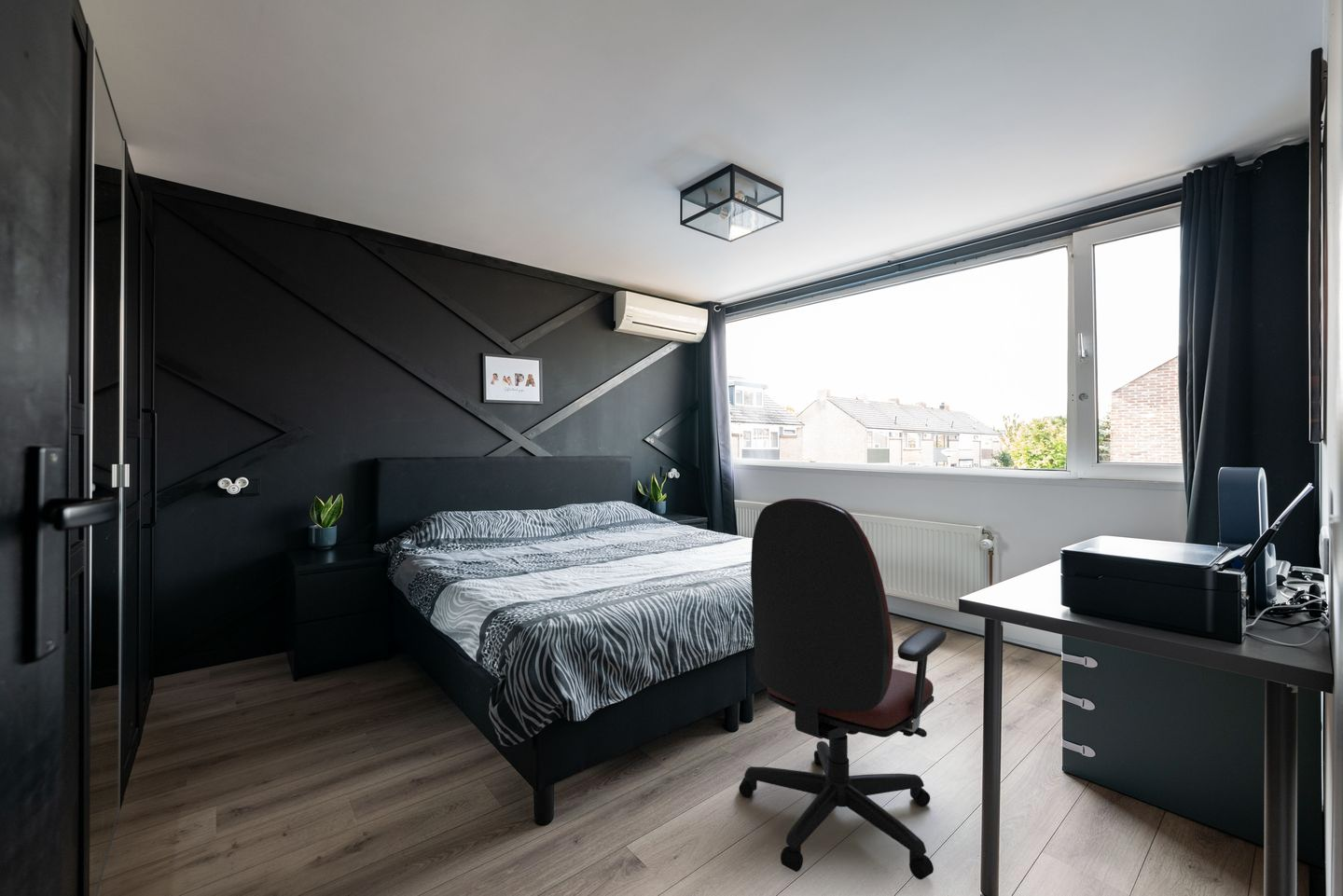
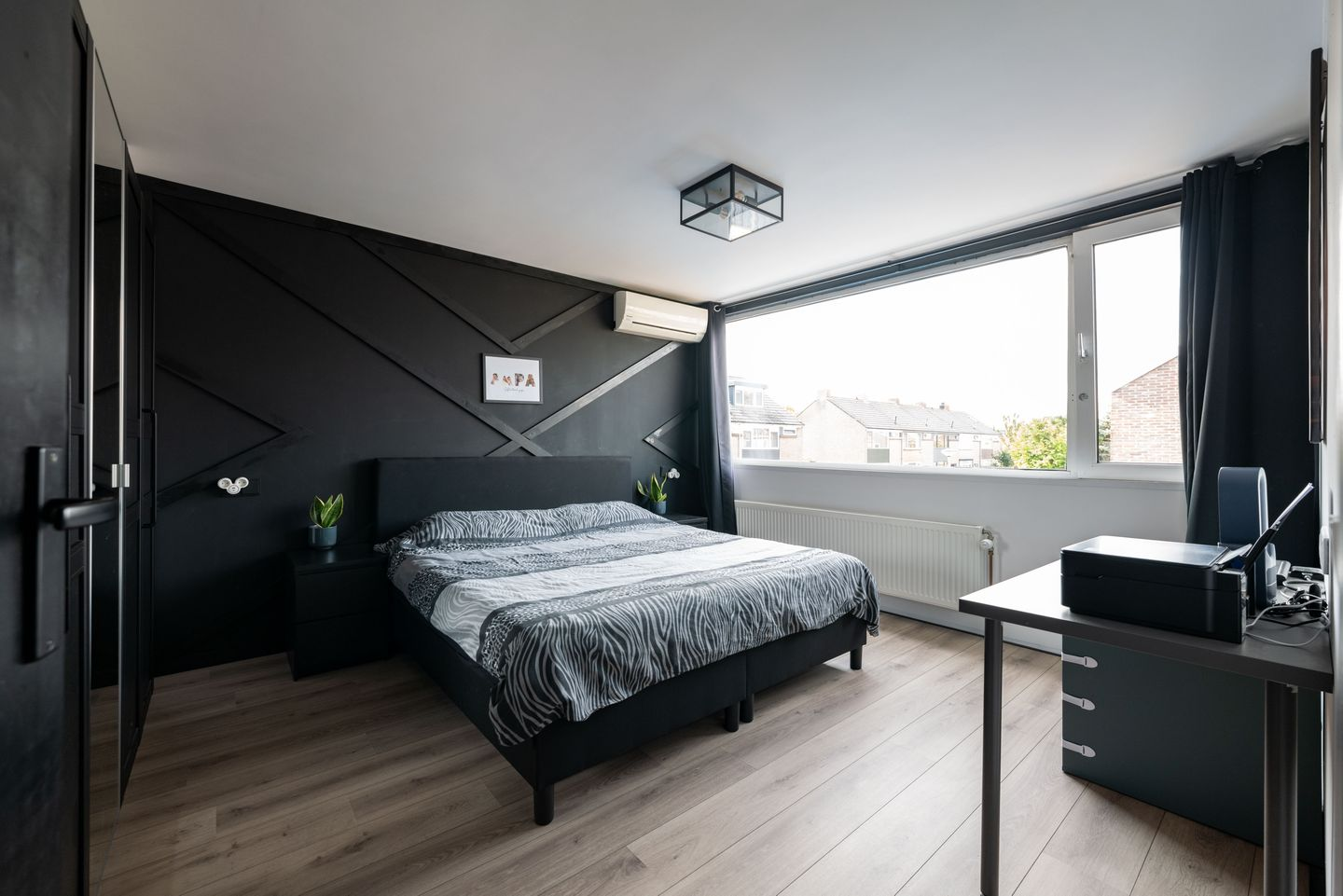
- office chair [738,498,948,880]
